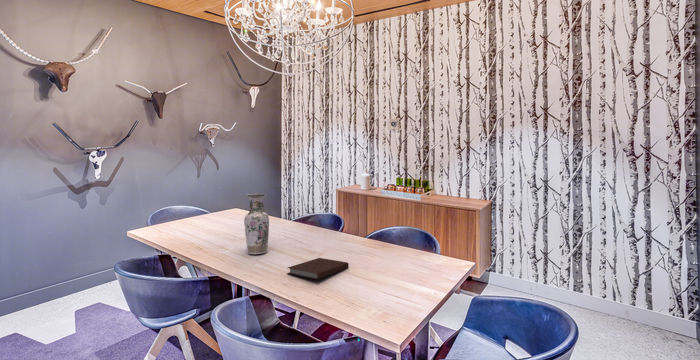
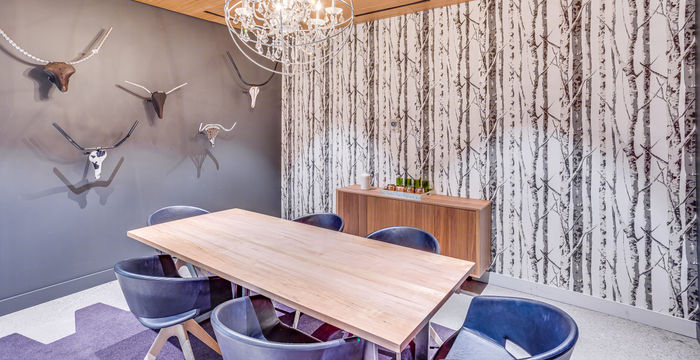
- vase [243,193,270,255]
- notebook [286,257,350,281]
